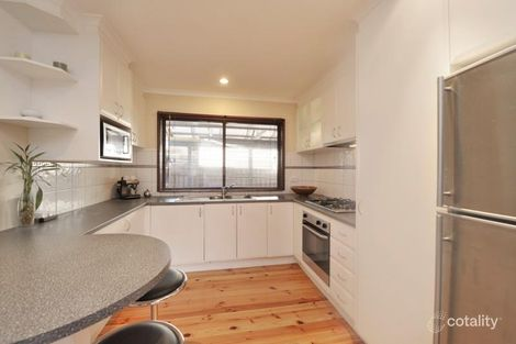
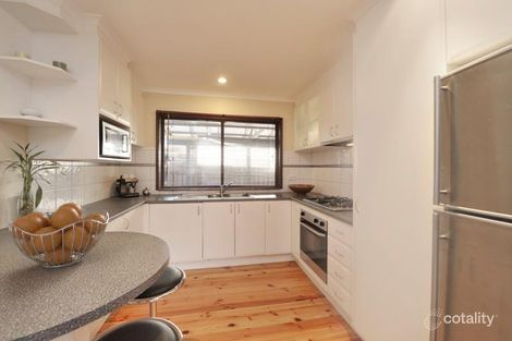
+ fruit basket [7,202,110,269]
